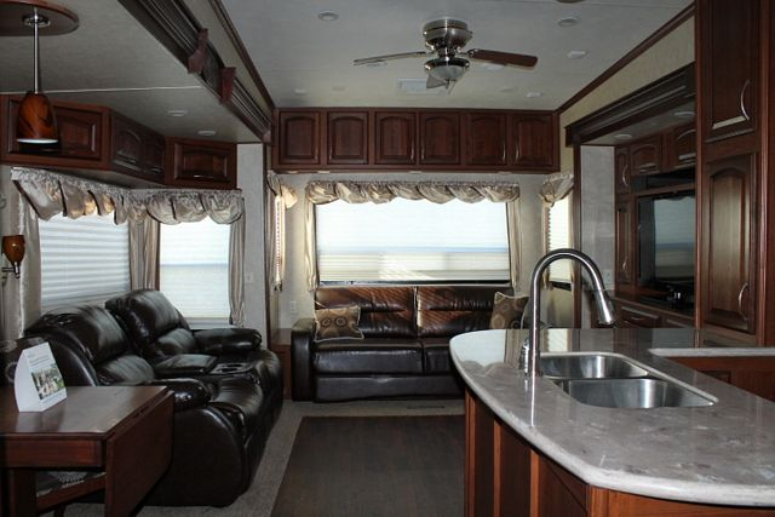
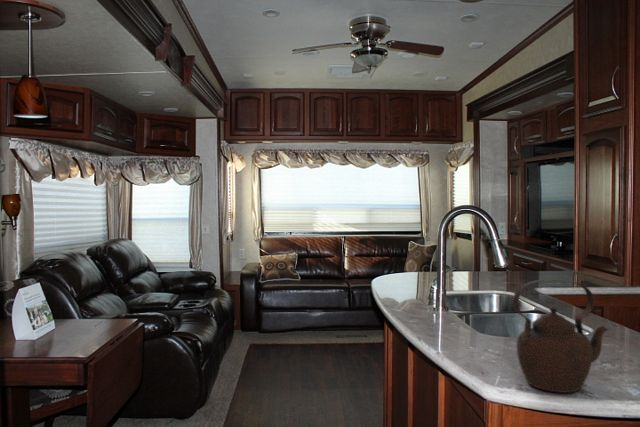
+ teapot [512,278,610,394]
